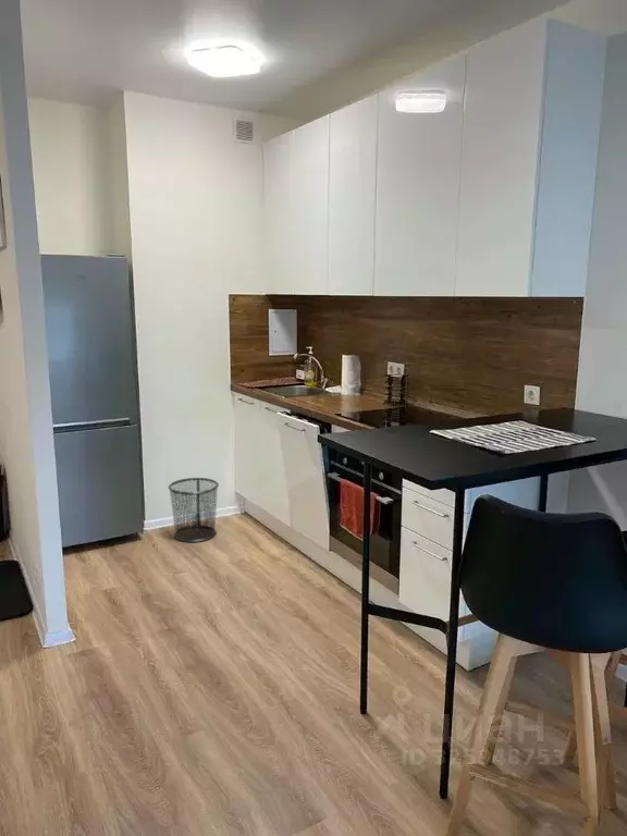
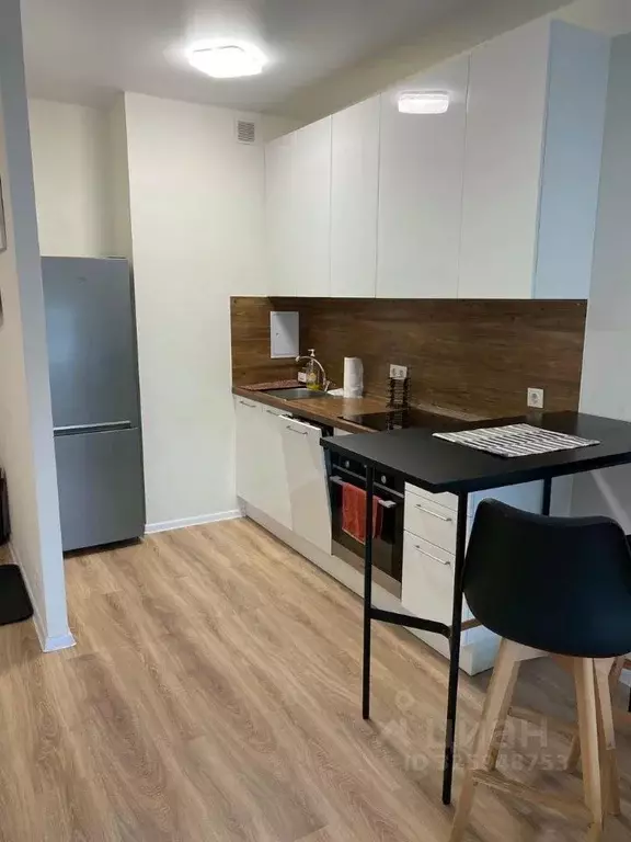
- trash can [168,477,220,543]
